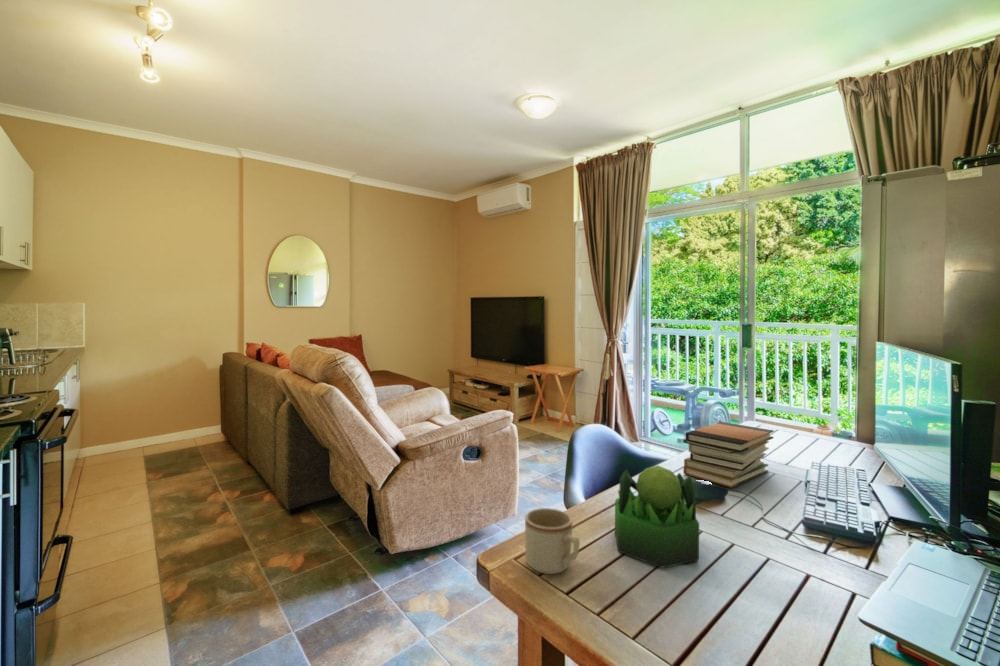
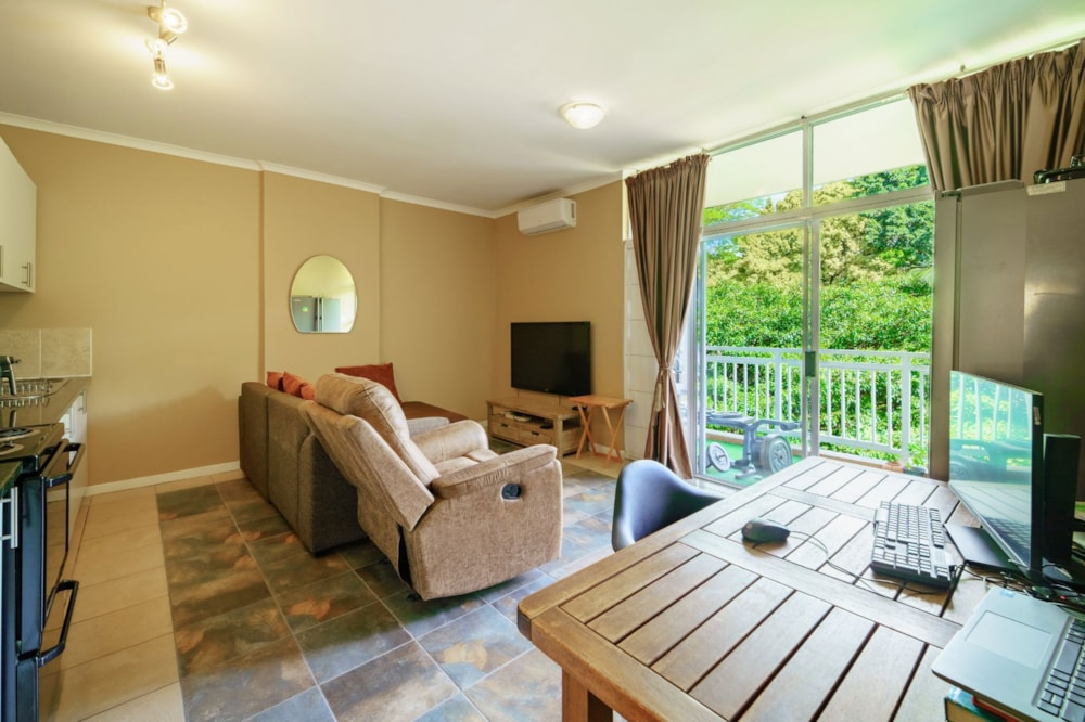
- plant [614,464,700,569]
- book stack [682,421,775,489]
- mug [524,507,580,575]
